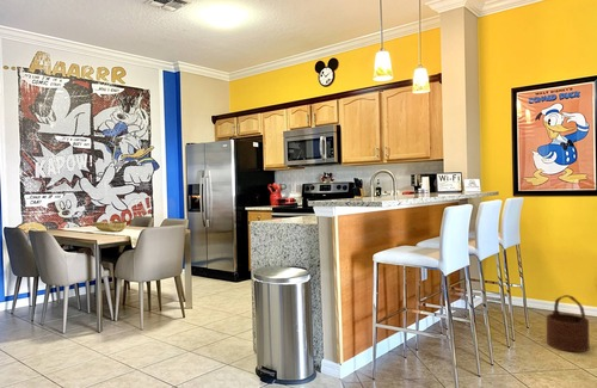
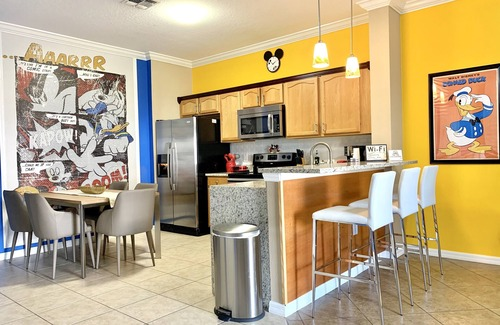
- wooden bucket [546,294,591,353]
